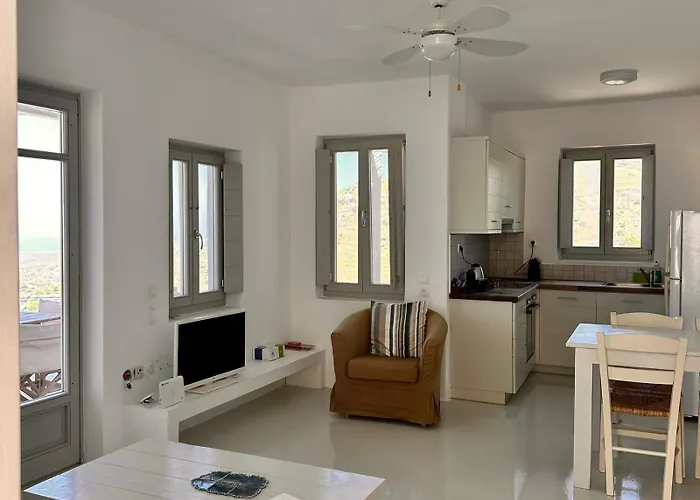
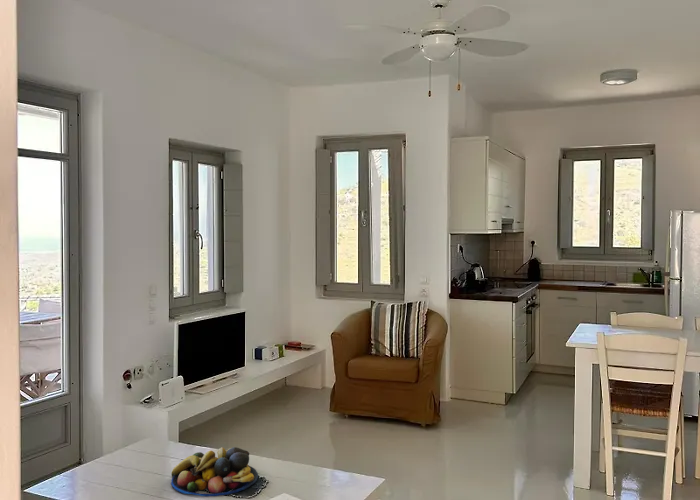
+ fruit bowl [170,446,259,498]
